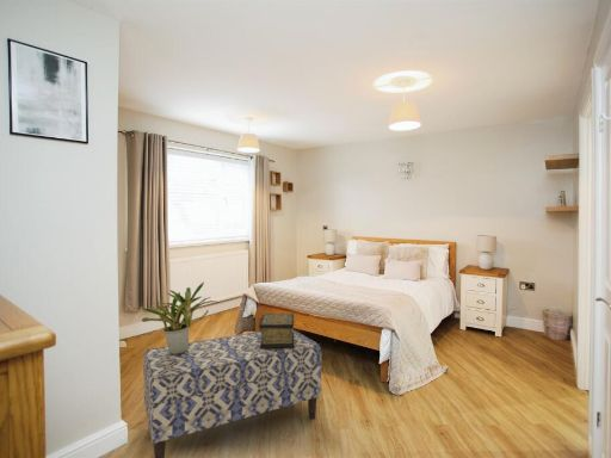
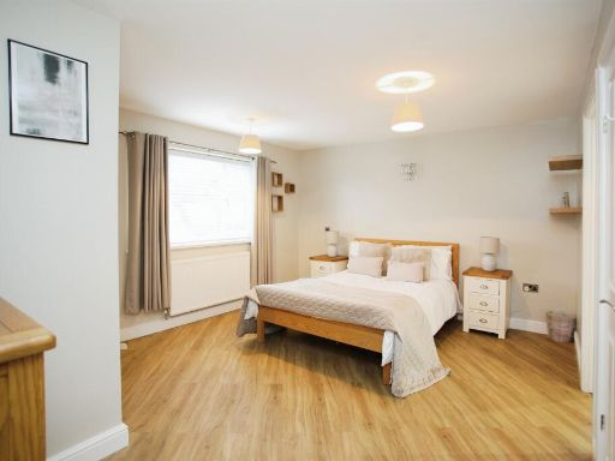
- bench [142,329,322,458]
- potted plant [134,280,218,354]
- decorative box [258,312,295,348]
